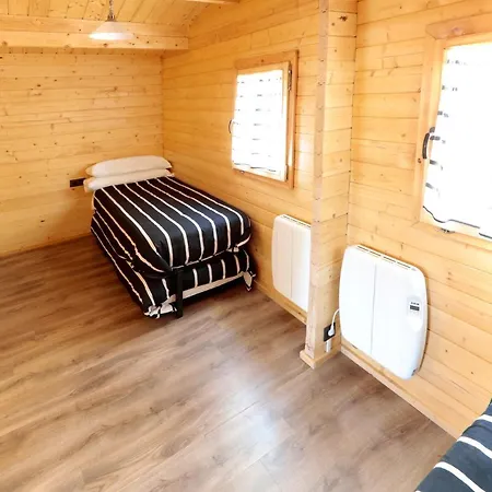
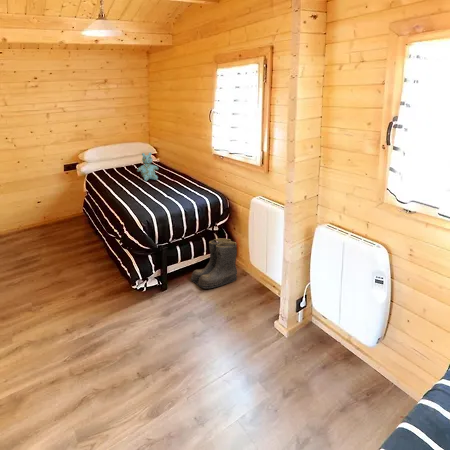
+ boots [190,237,238,289]
+ stuffed bear [136,152,159,182]
